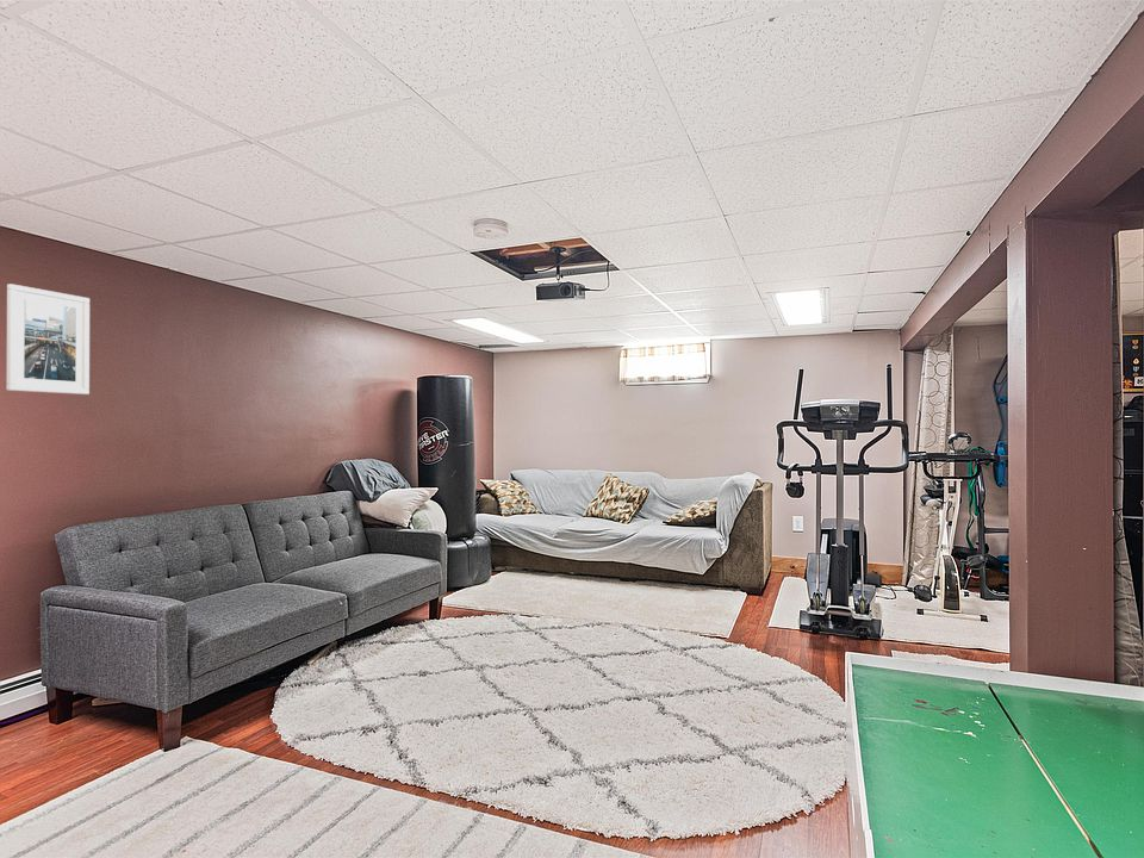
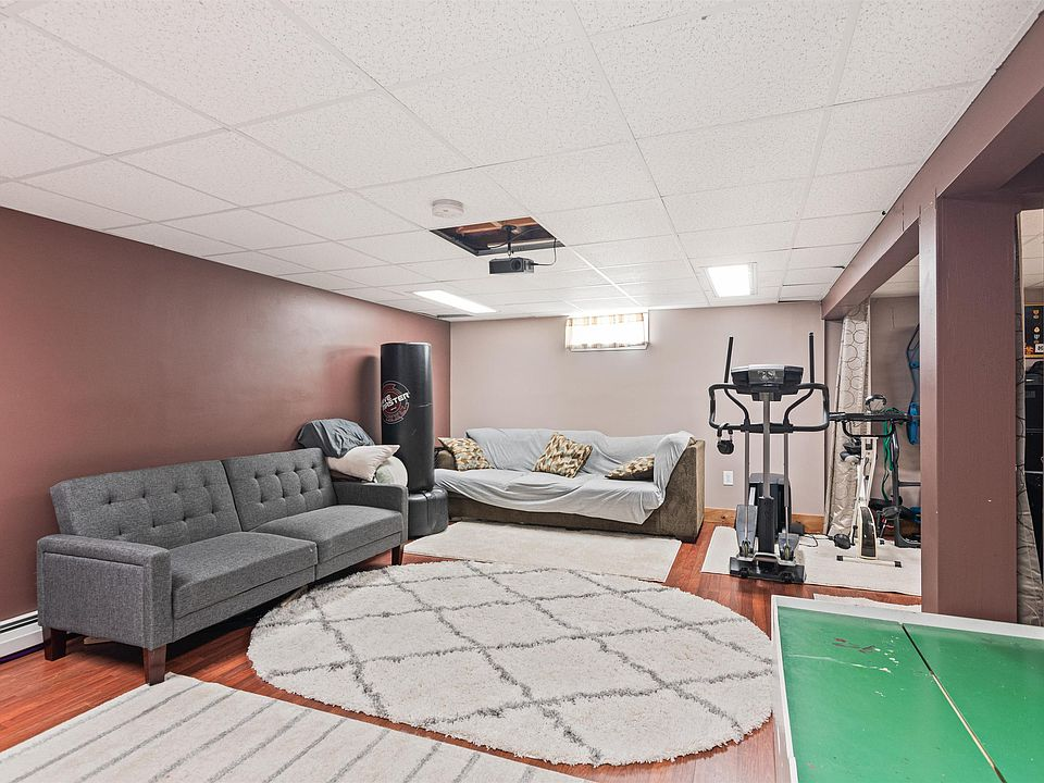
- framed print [6,282,91,396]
